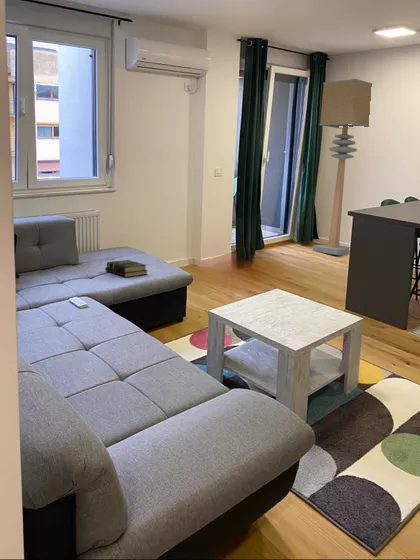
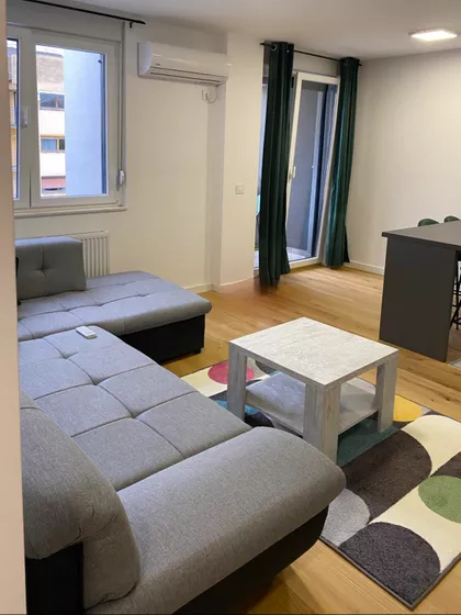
- book [104,259,149,278]
- floor lamp [312,78,373,256]
